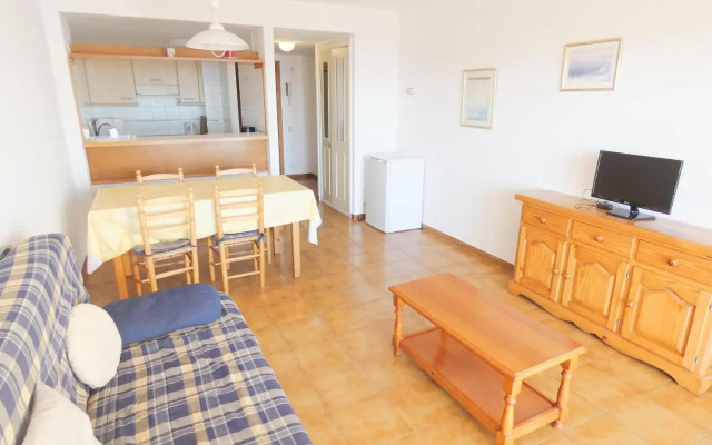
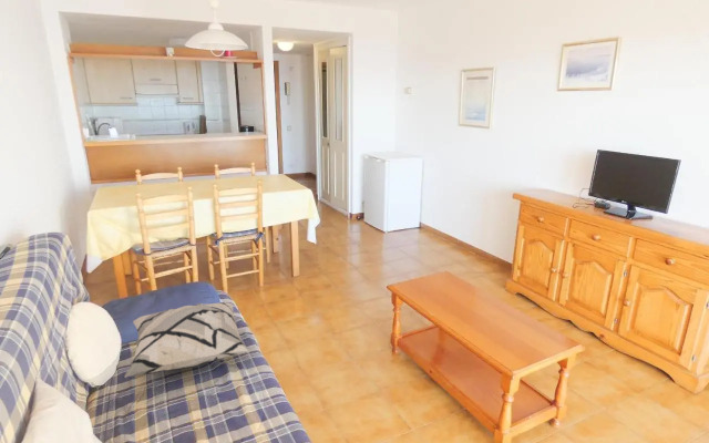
+ decorative pillow [123,301,250,379]
